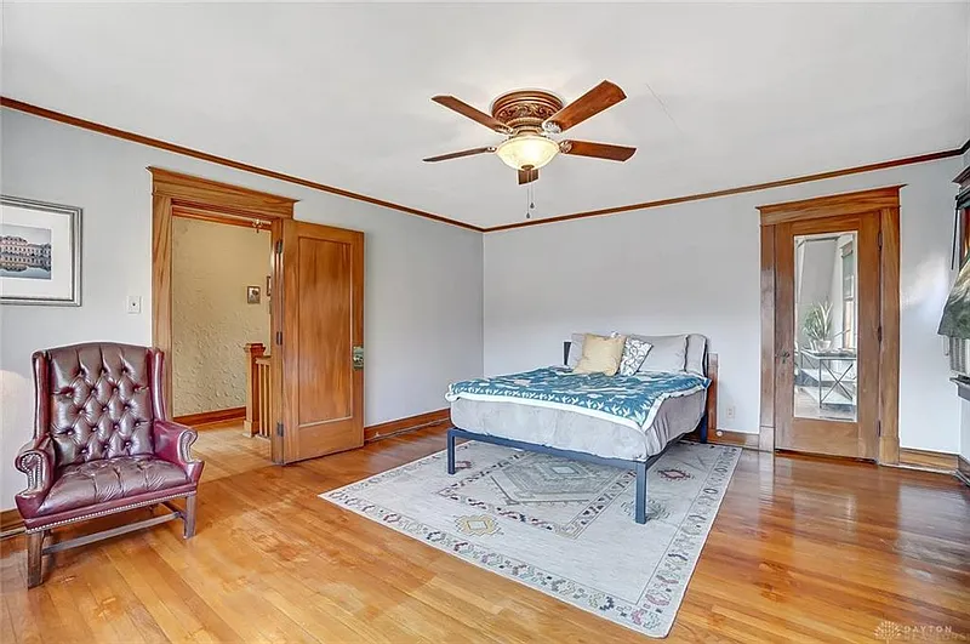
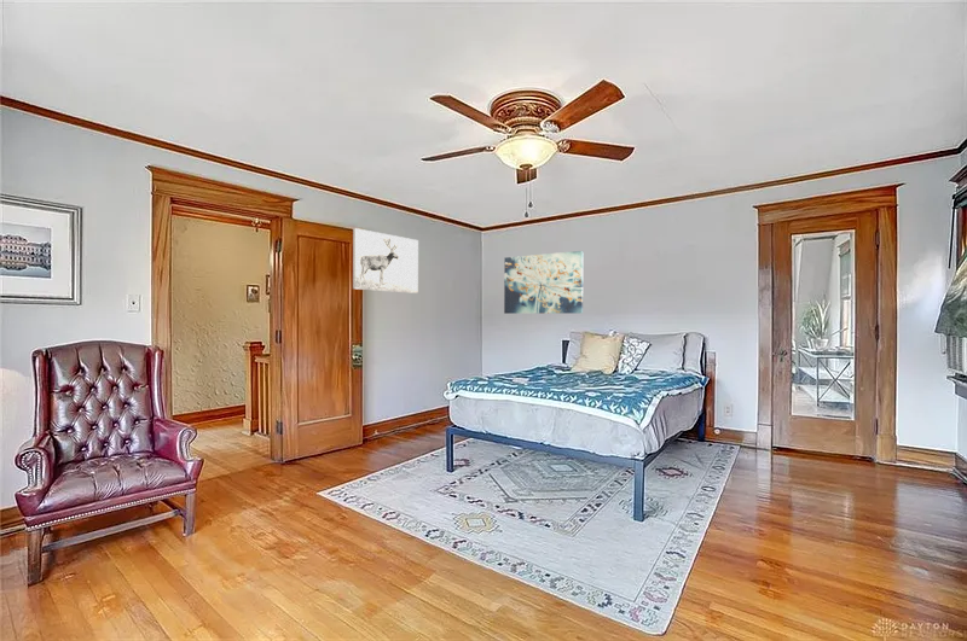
+ wall art [503,250,584,315]
+ wall art [352,227,419,295]
